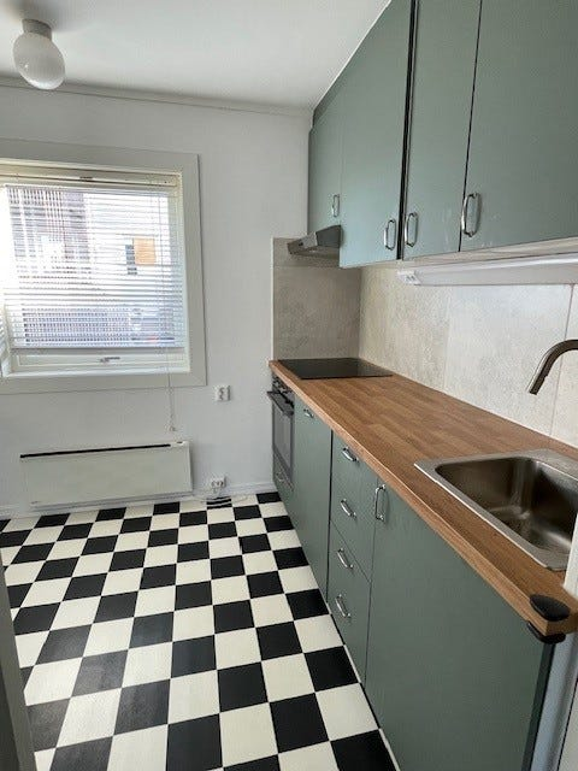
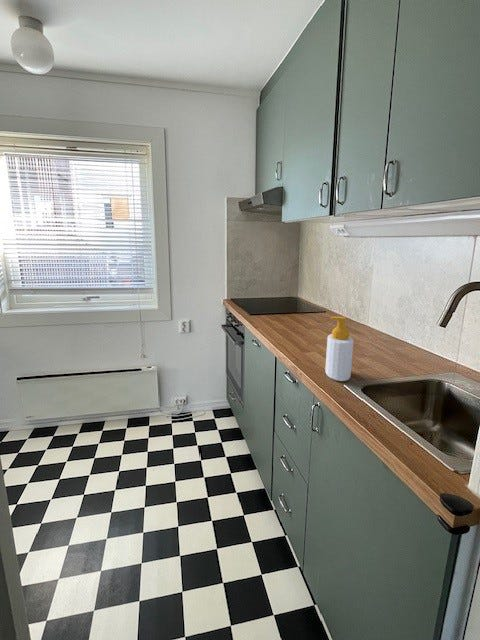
+ soap bottle [324,316,354,382]
